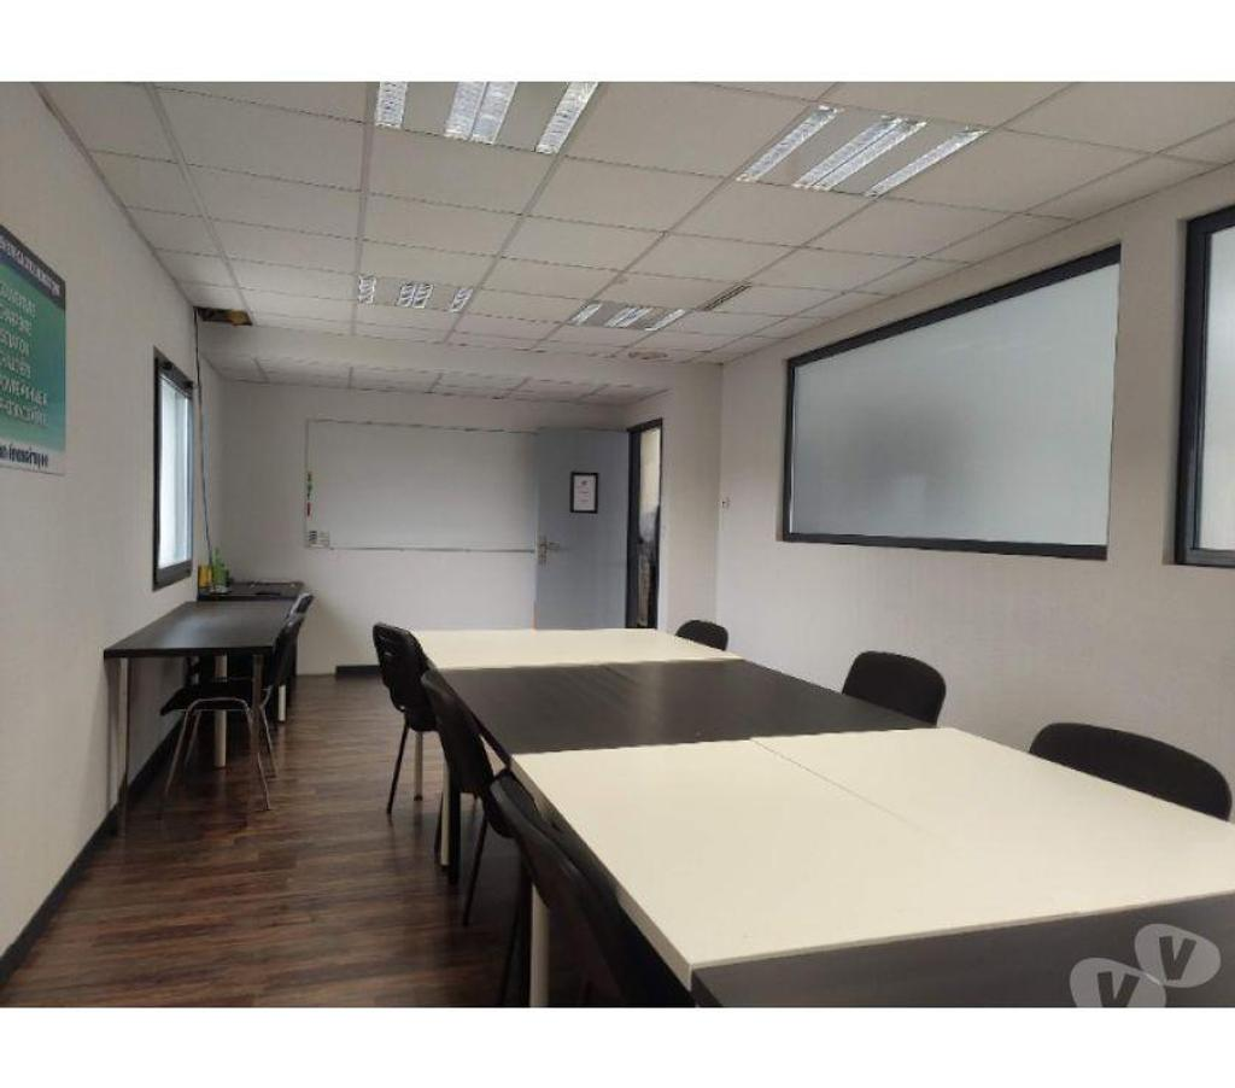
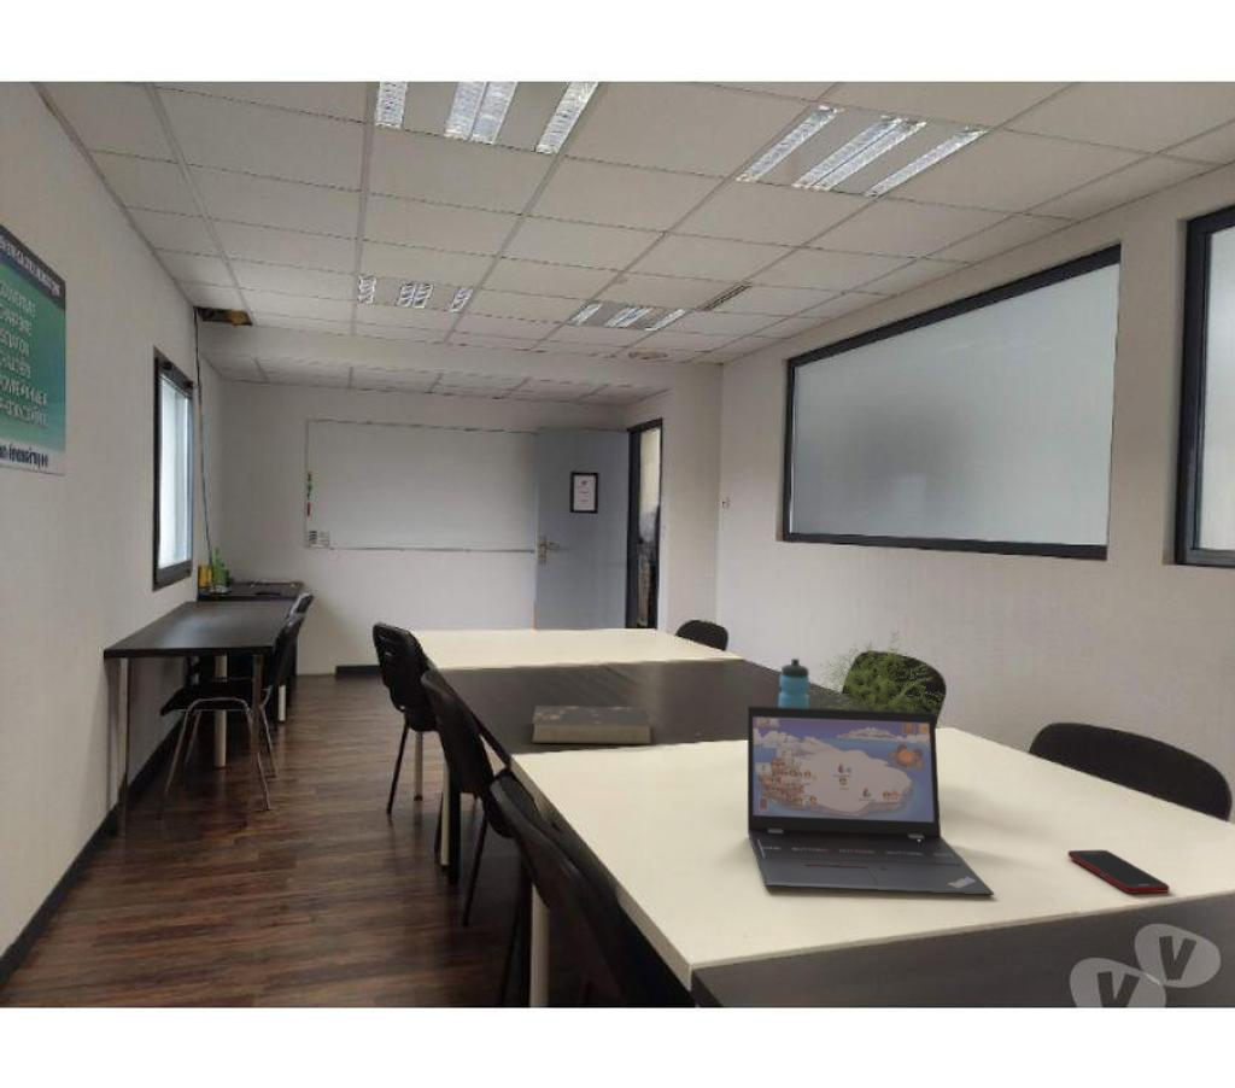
+ laptop [747,704,995,896]
+ book [531,704,654,745]
+ water bottle [778,657,810,708]
+ potted plant [804,631,952,721]
+ cell phone [1066,849,1171,894]
